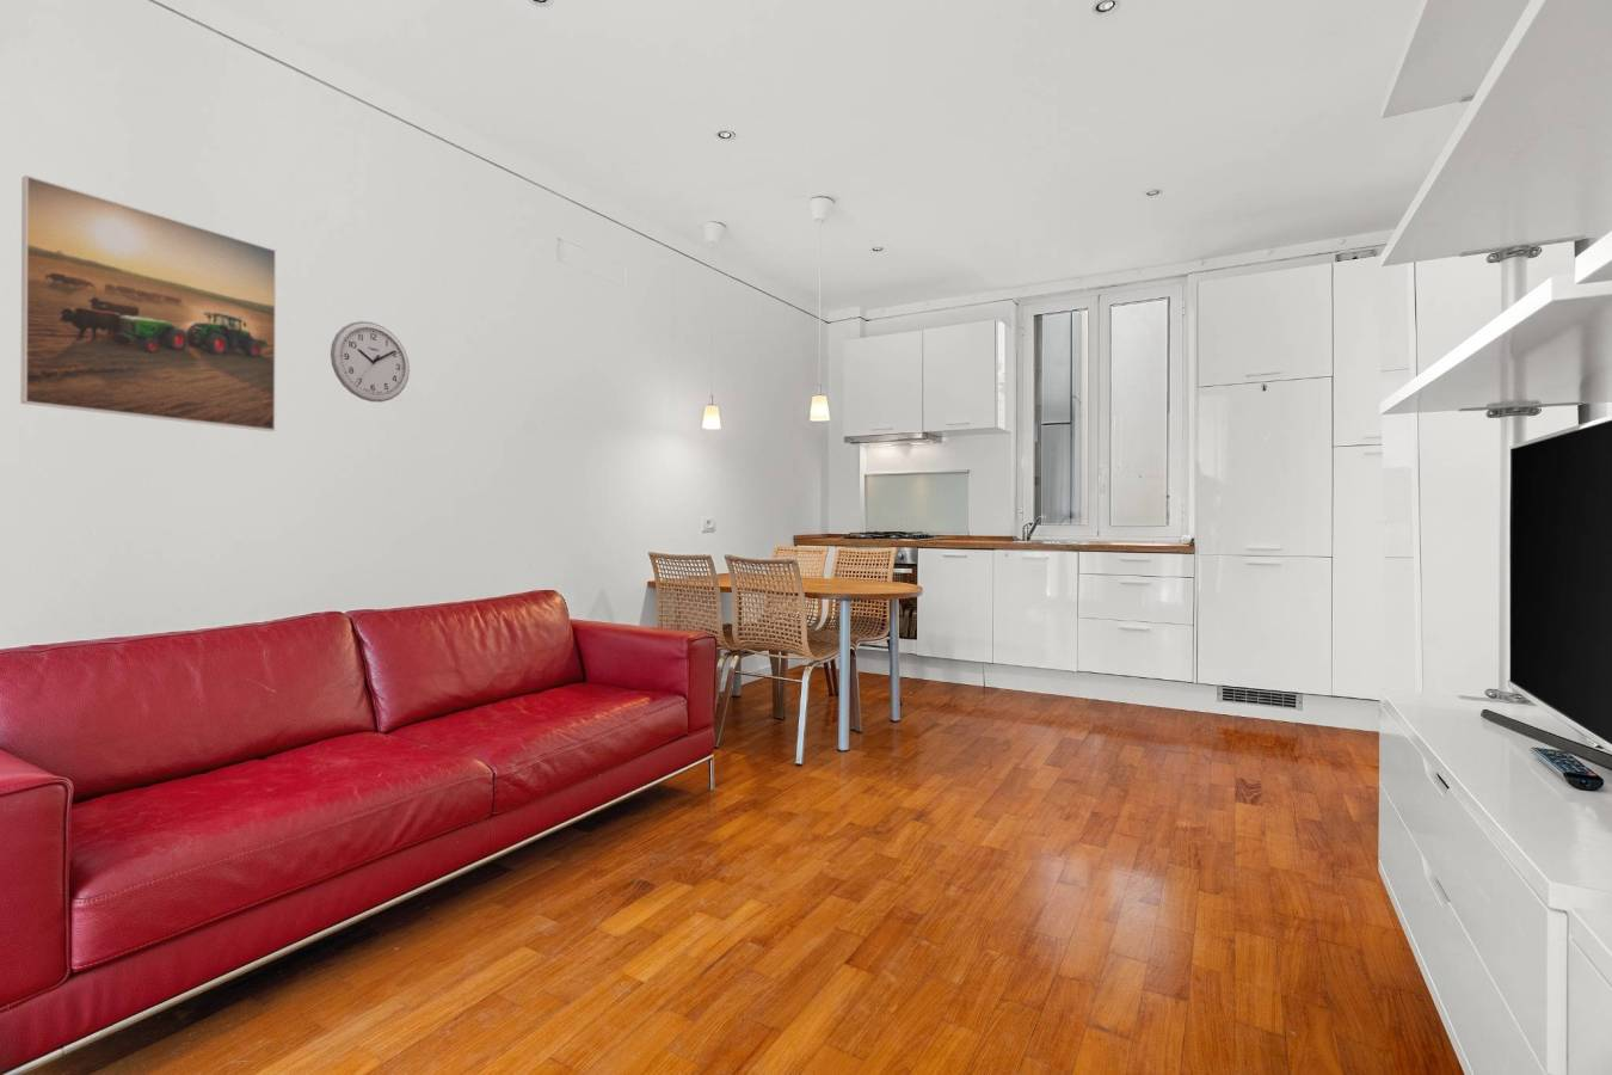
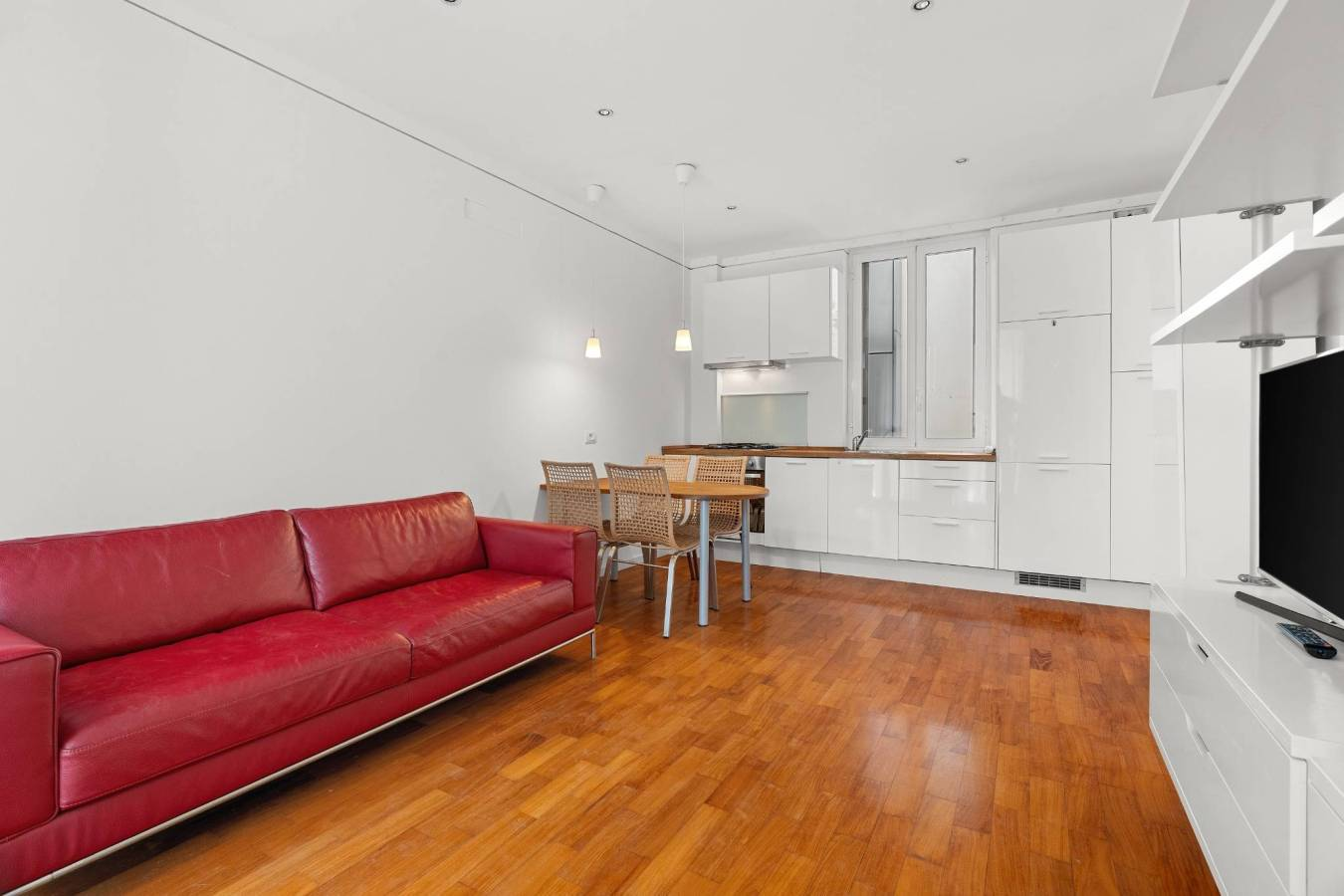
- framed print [19,174,277,432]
- wall clock [330,320,410,403]
